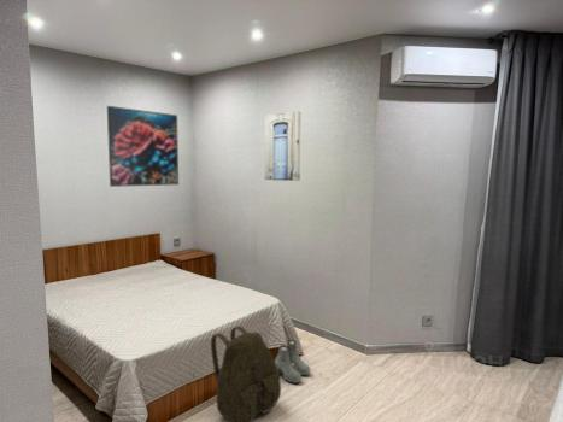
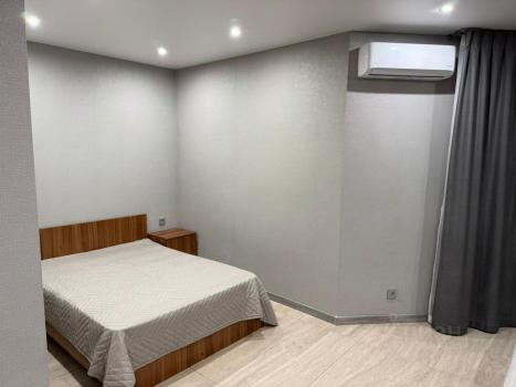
- wall art [264,111,303,182]
- backpack [210,324,282,422]
- boots [274,339,311,385]
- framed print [106,105,180,188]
